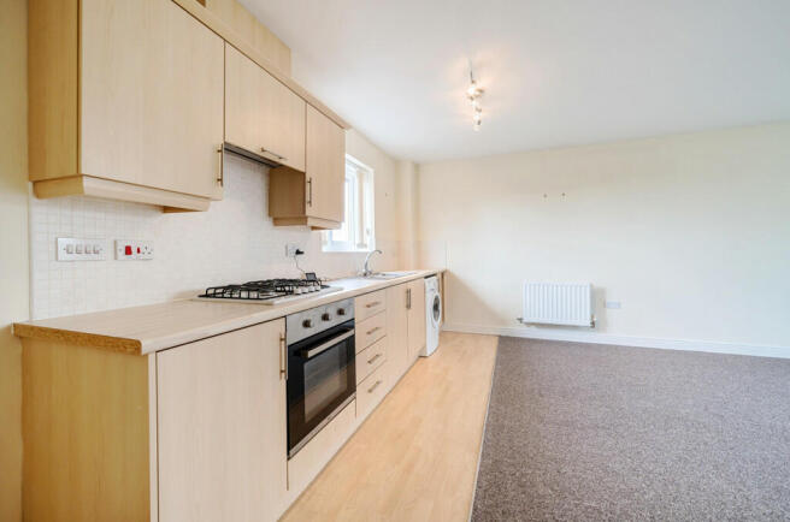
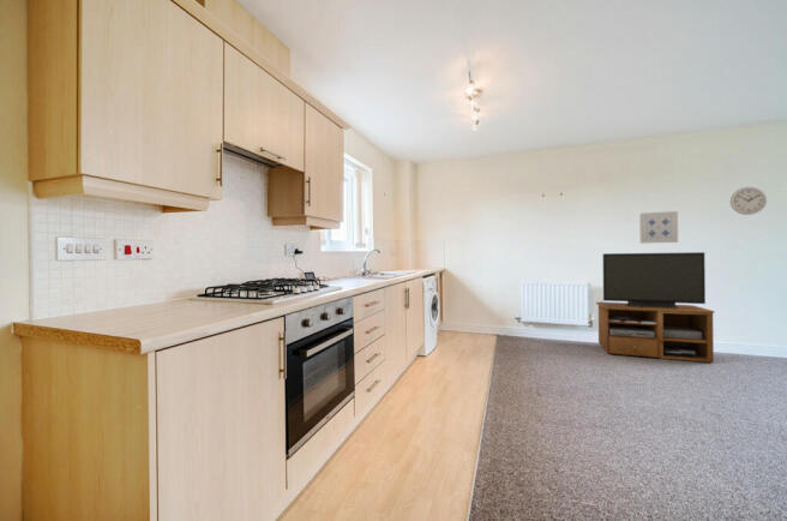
+ wall clock [729,186,768,216]
+ tv stand [595,251,716,364]
+ wall art [638,210,679,245]
